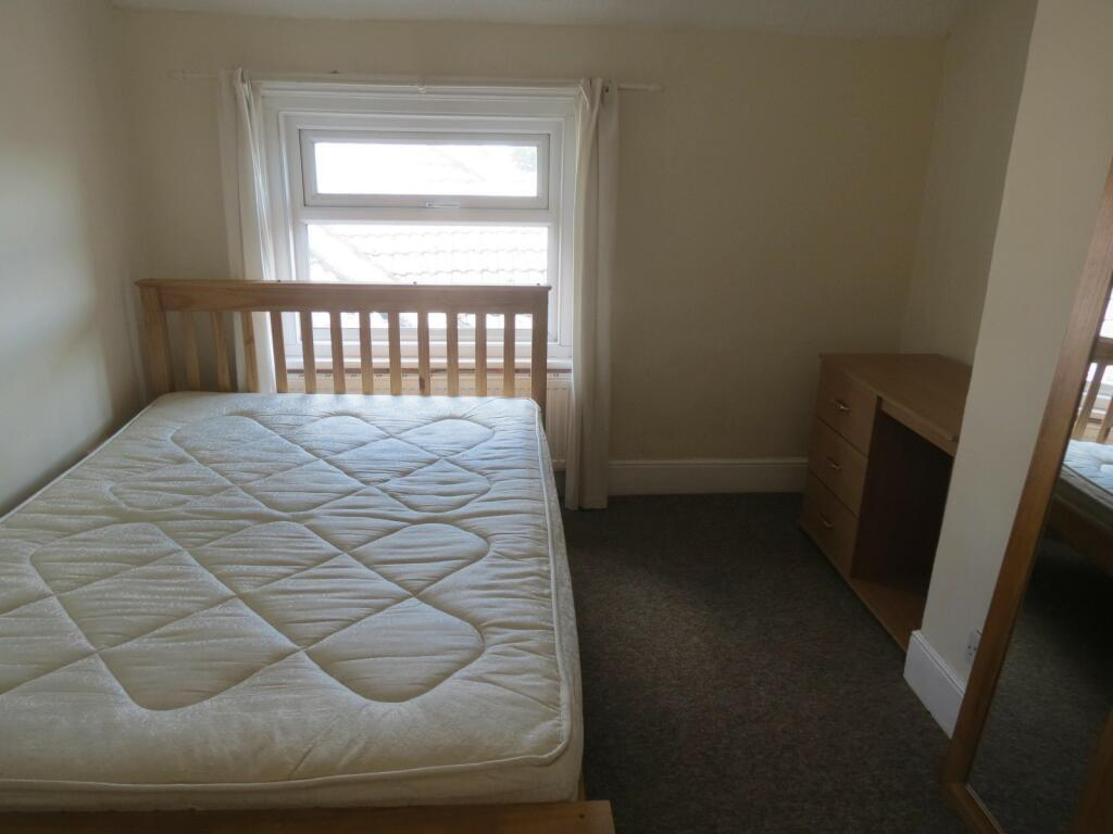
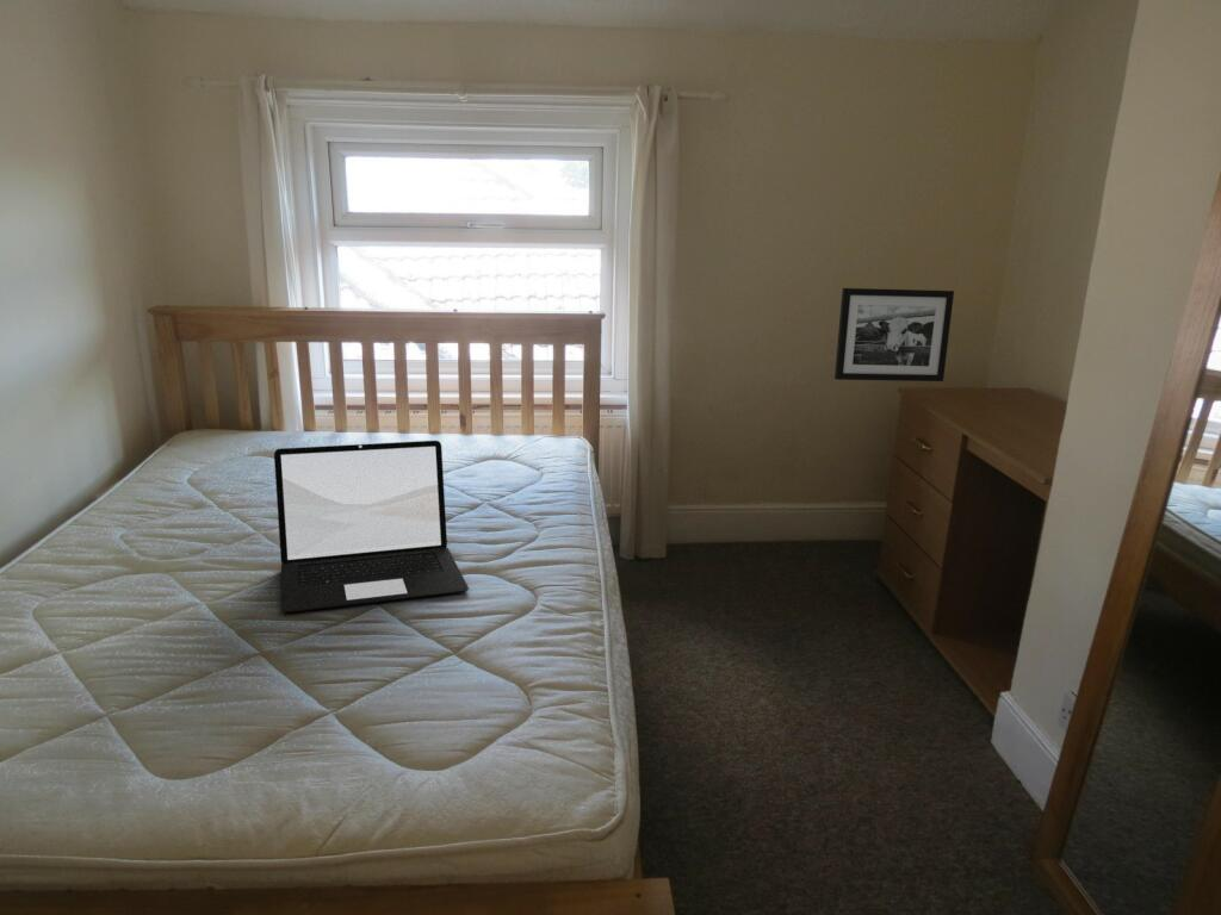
+ picture frame [833,287,955,382]
+ laptop [273,440,470,614]
